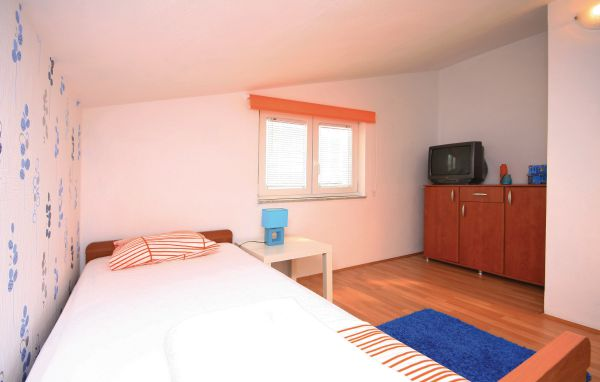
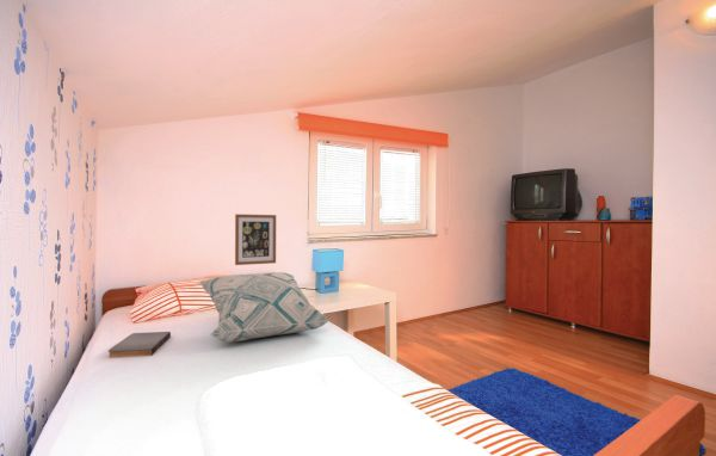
+ wall art [234,214,277,266]
+ book [107,331,172,359]
+ decorative pillow [198,271,331,344]
